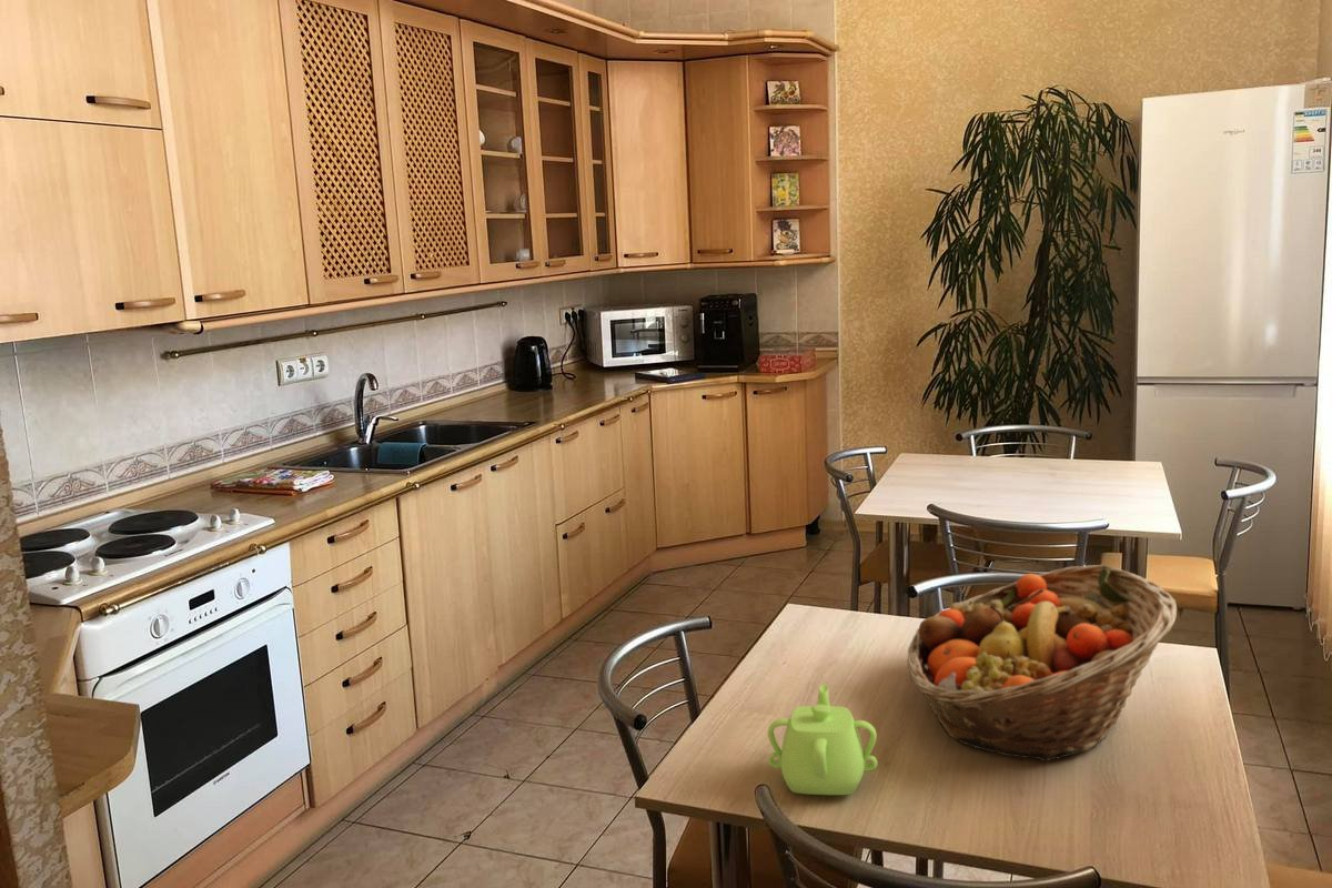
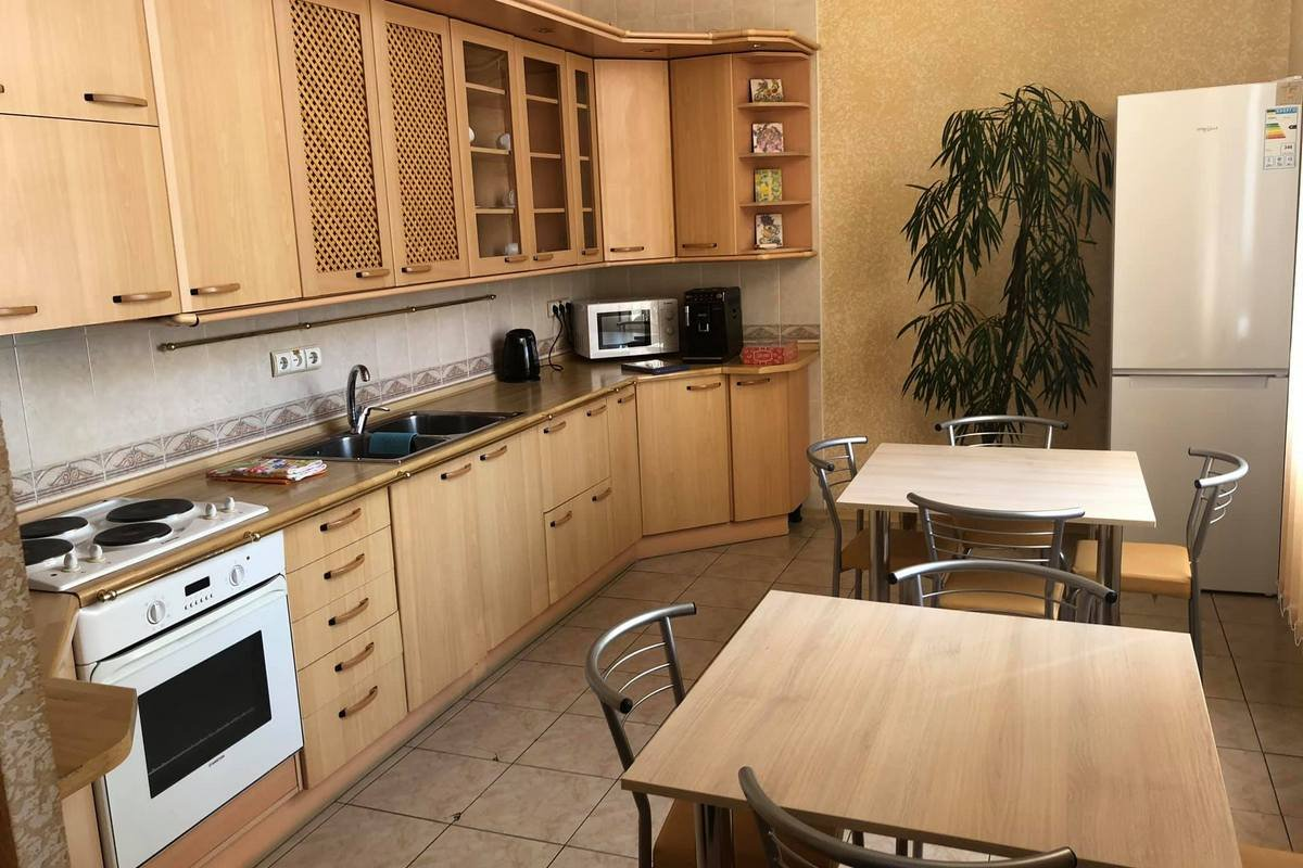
- fruit basket [906,564,1178,763]
- teapot [767,683,878,796]
